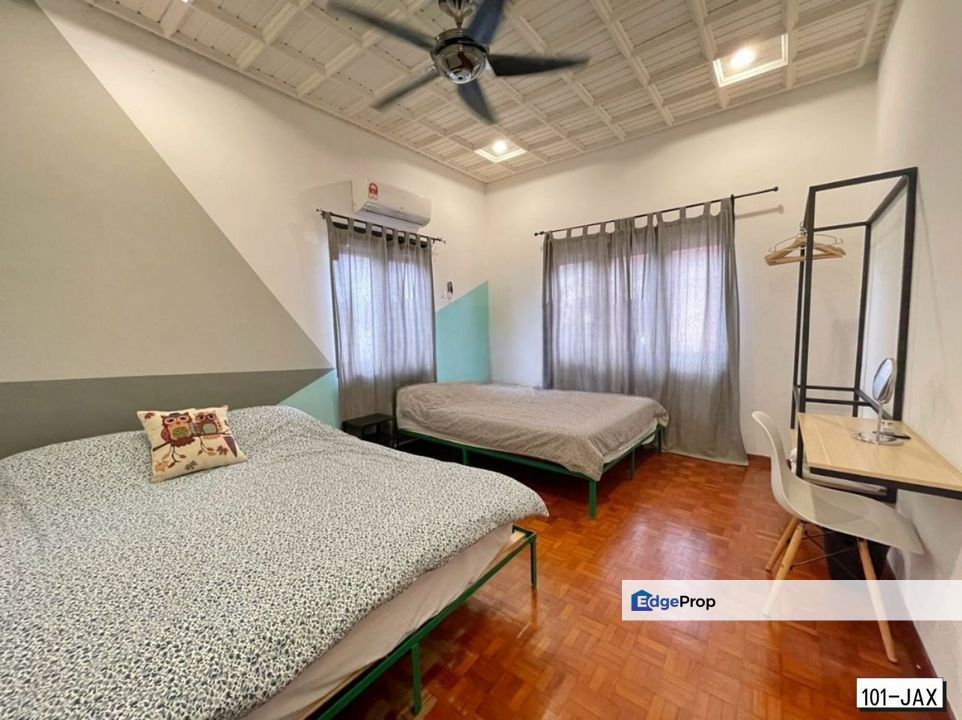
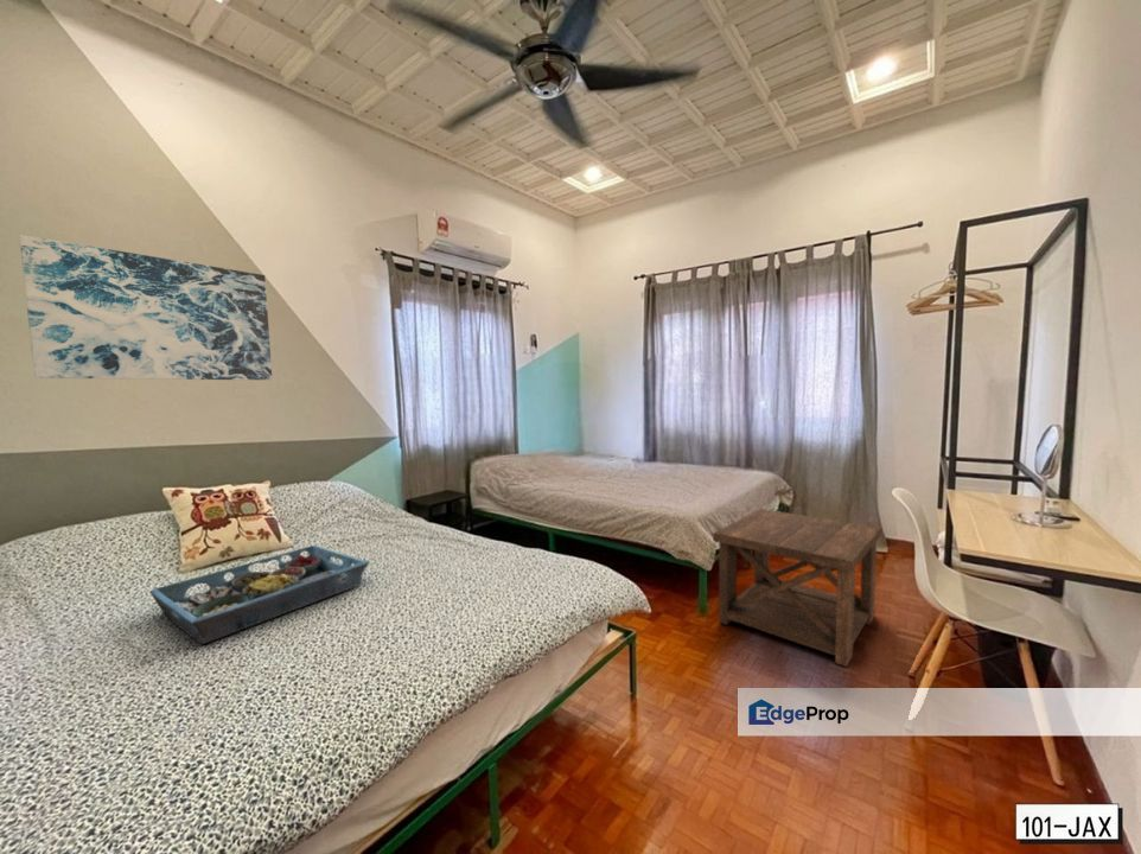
+ side table [712,508,882,668]
+ serving tray [148,543,370,645]
+ wall art [19,234,273,381]
